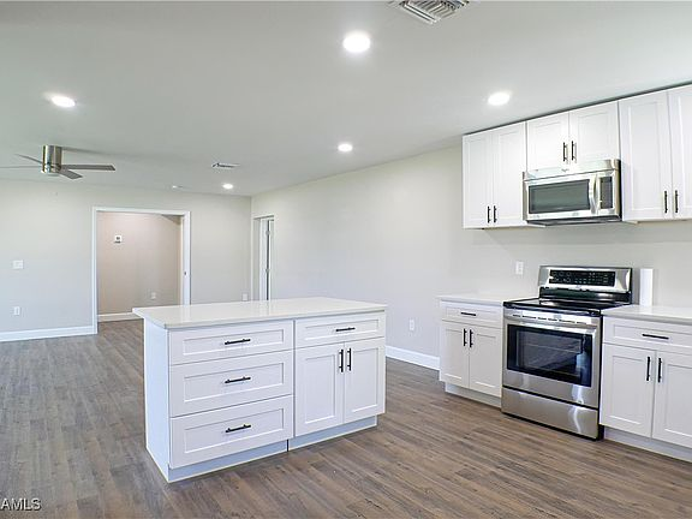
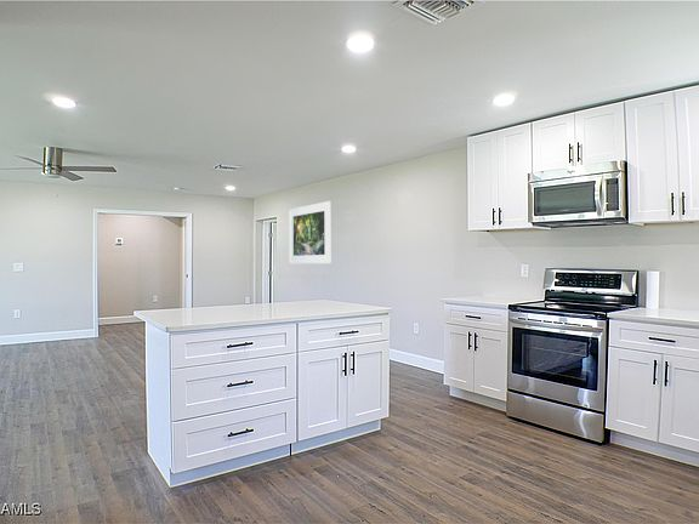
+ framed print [288,200,331,264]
